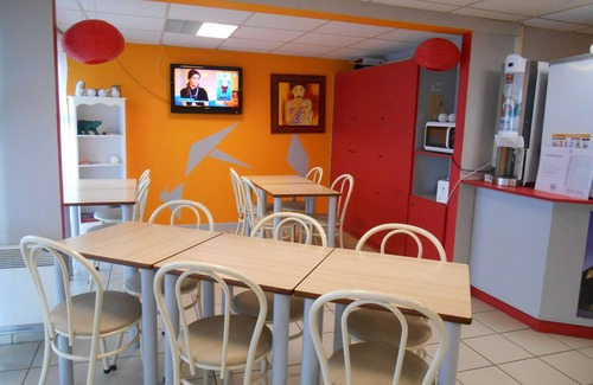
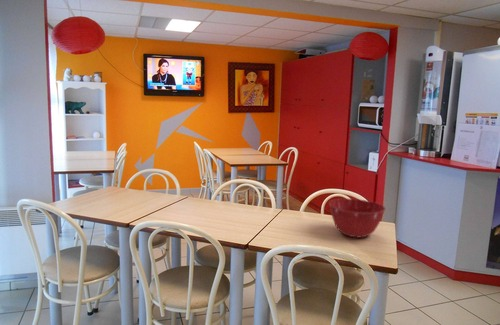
+ mixing bowl [328,198,387,239]
